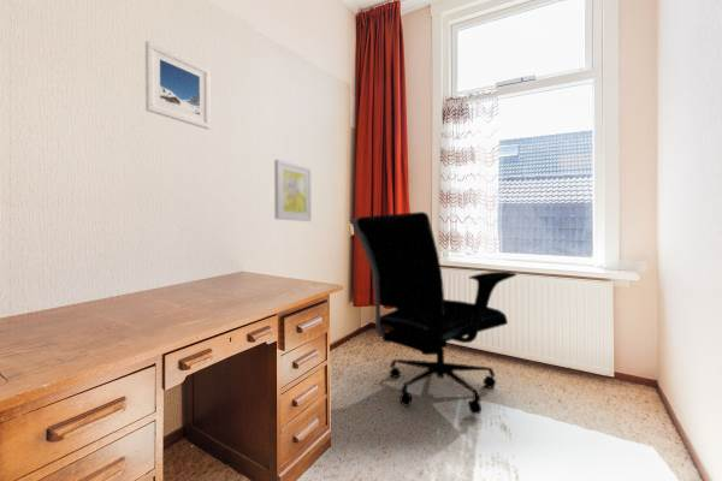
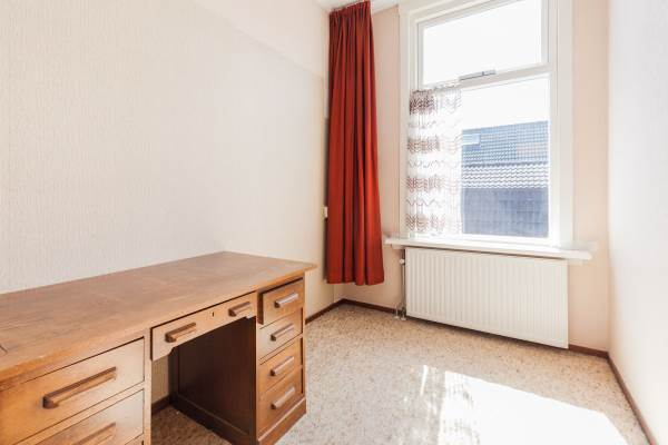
- wall art [273,159,313,222]
- office chair [349,210,517,416]
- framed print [144,40,212,131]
